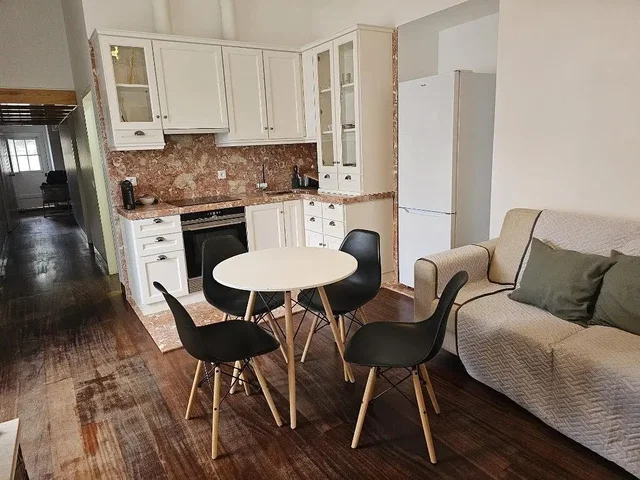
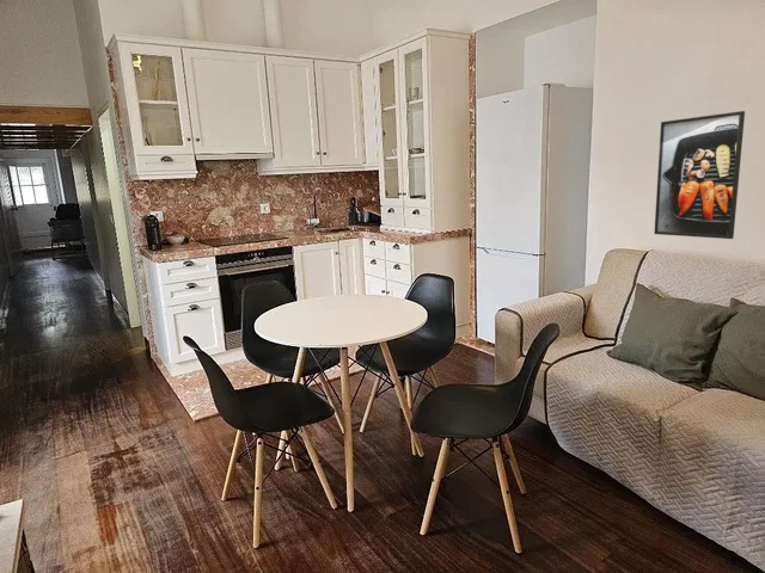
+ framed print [653,110,746,240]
